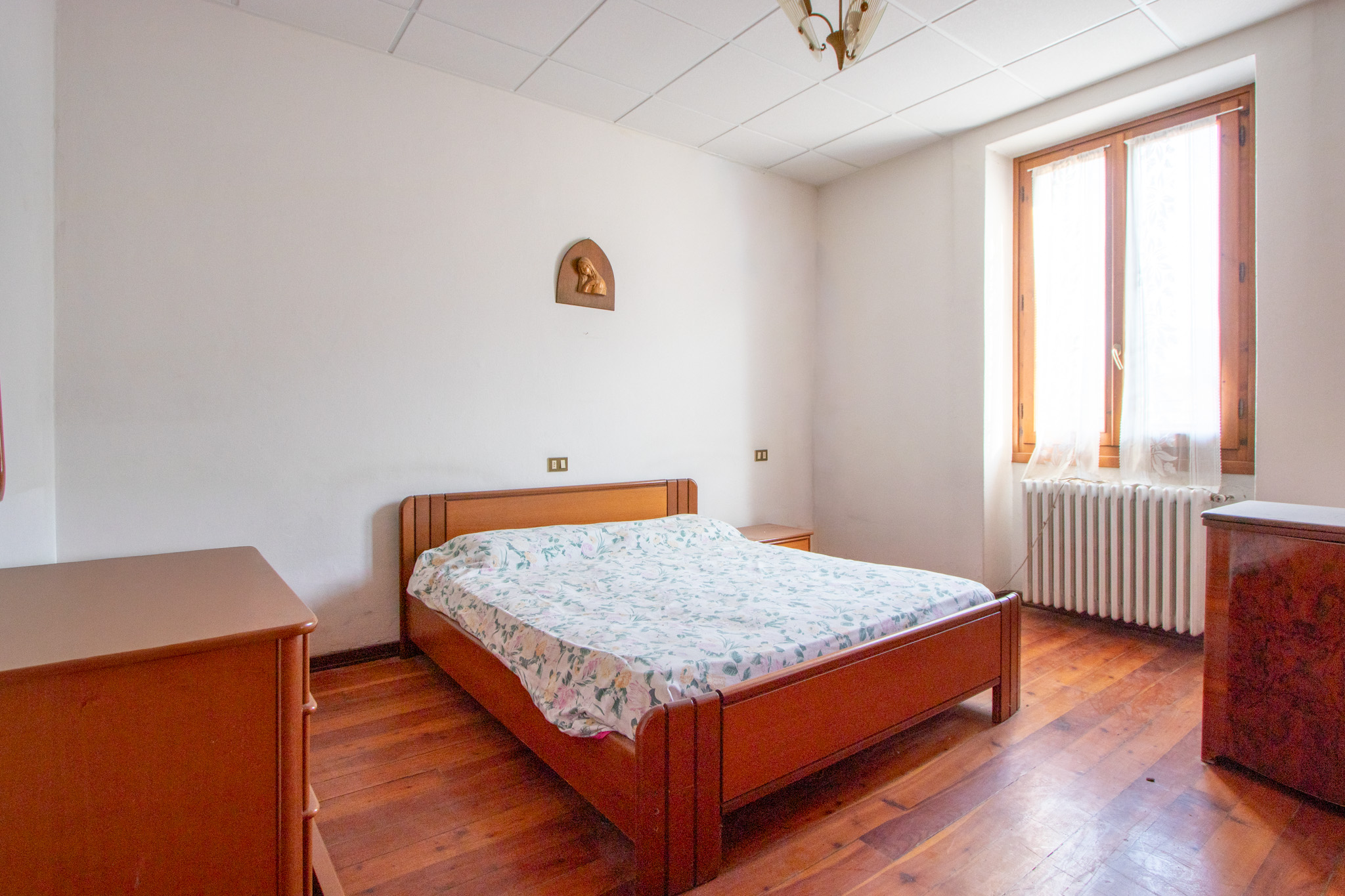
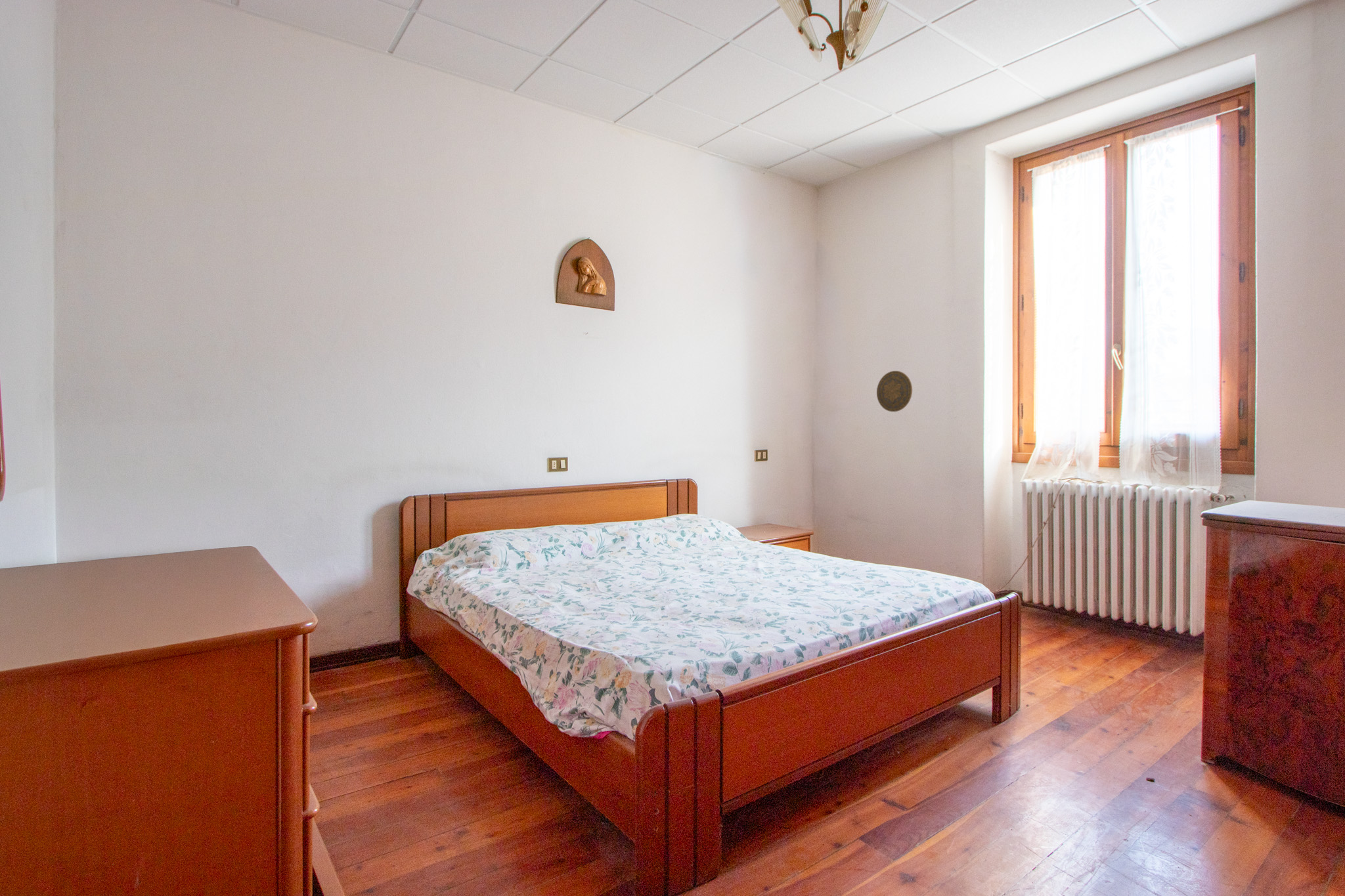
+ decorative plate [876,370,913,412]
